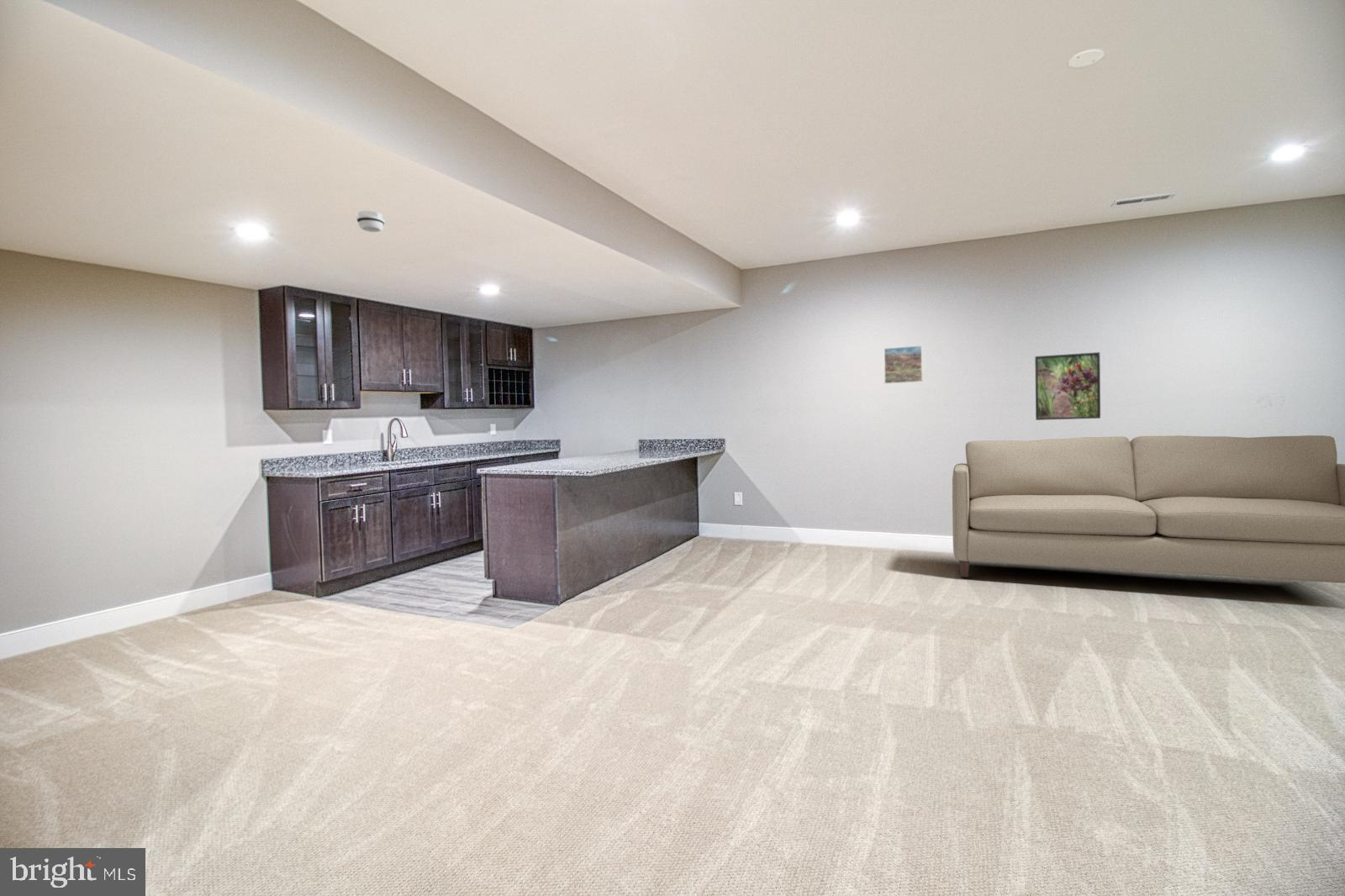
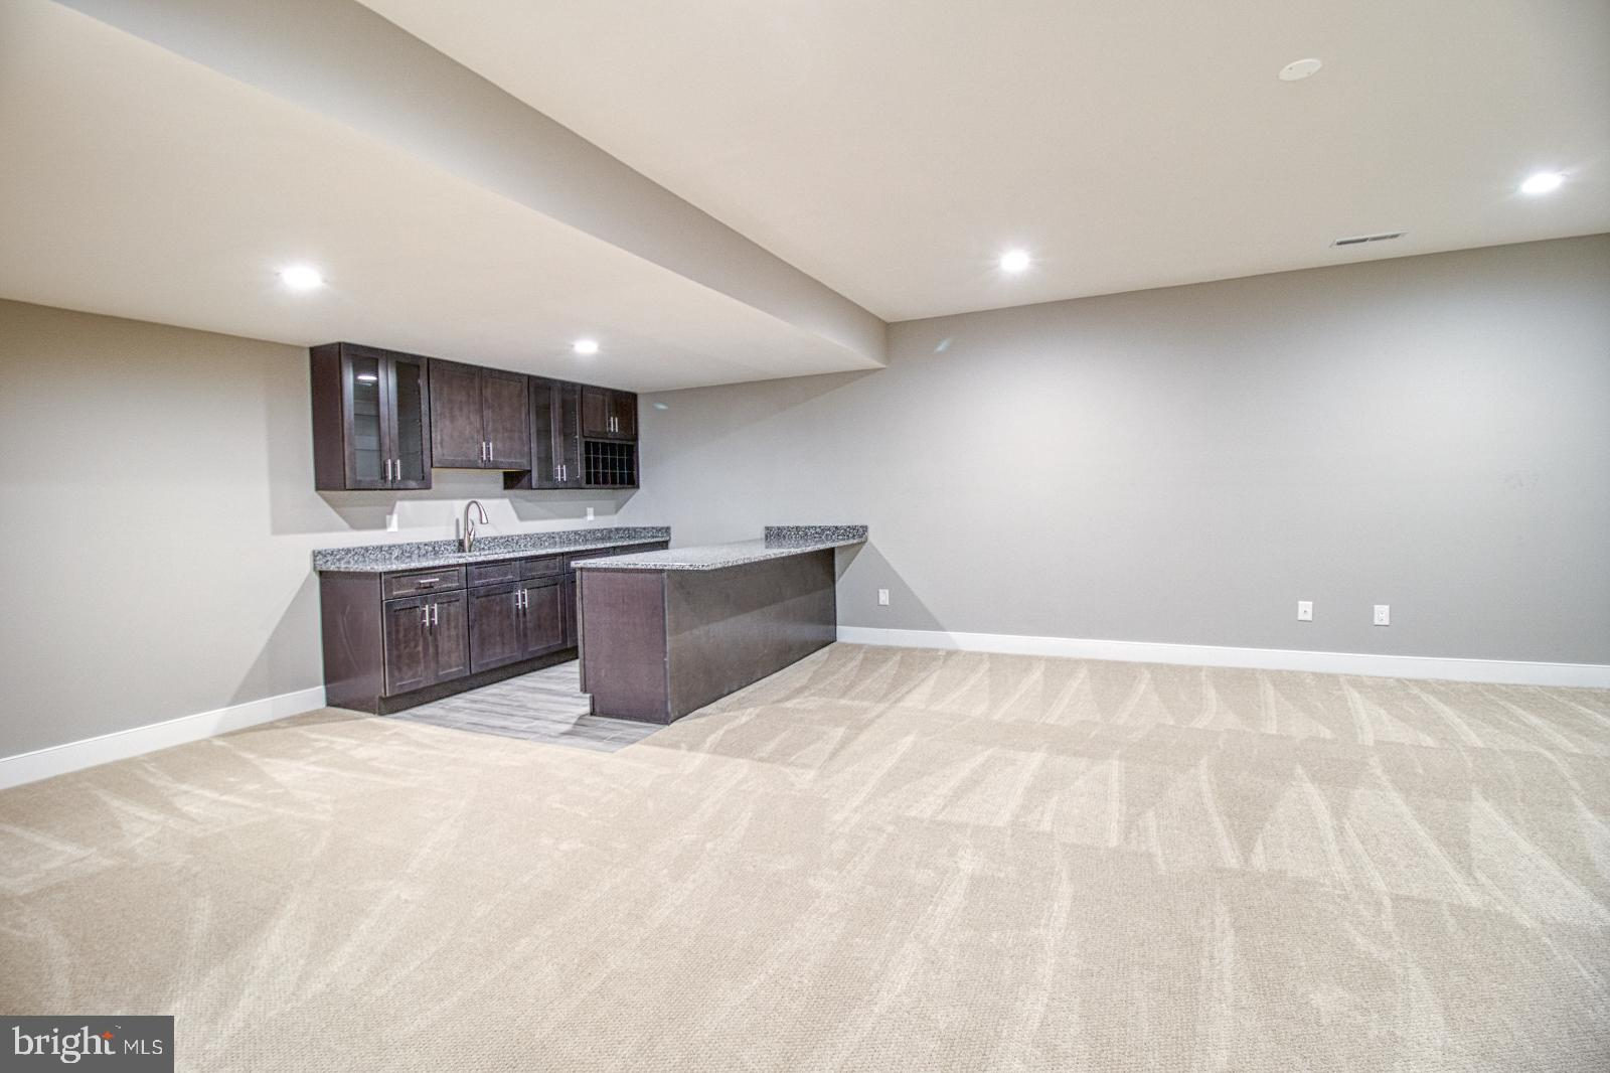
- smoke detector [356,210,386,233]
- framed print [1034,351,1101,421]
- sofa [952,435,1345,584]
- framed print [883,345,924,385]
